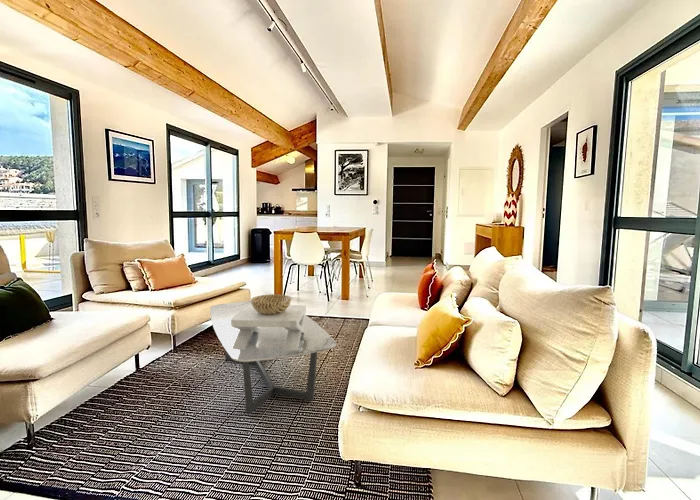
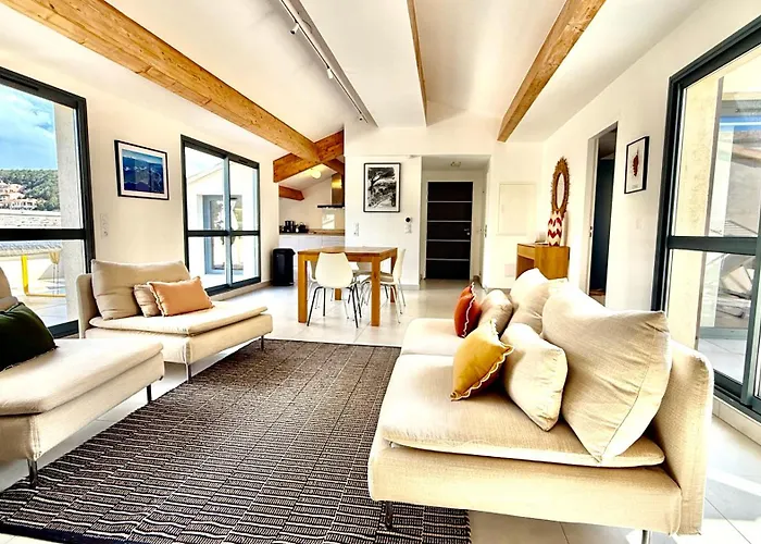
- decorative bowl [231,293,307,350]
- coffee table [209,300,337,415]
